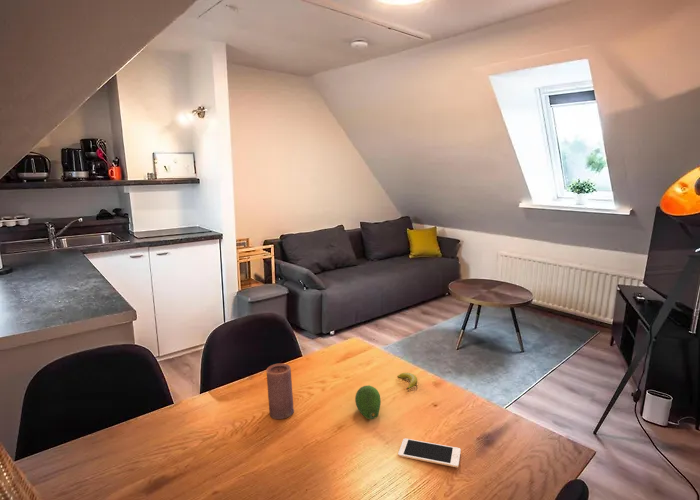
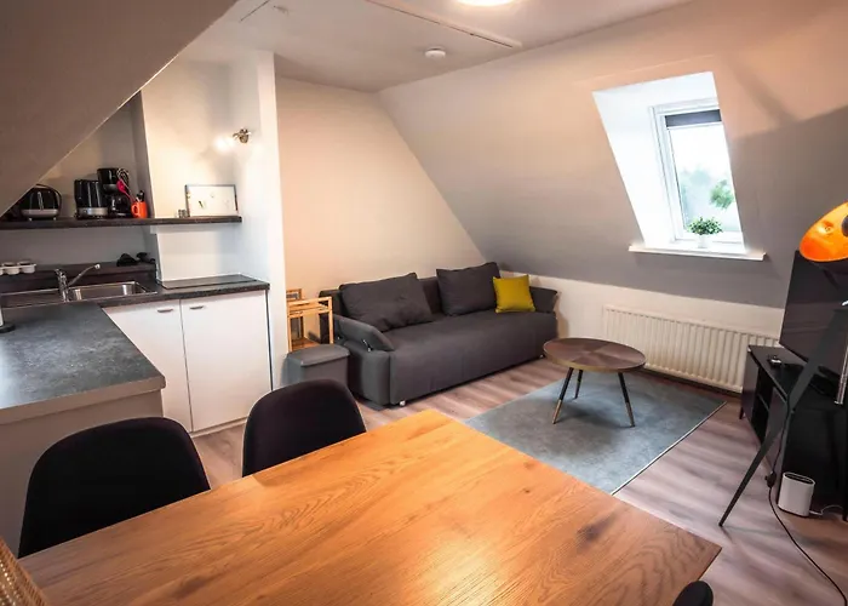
- candle [265,363,295,420]
- cell phone [397,437,462,468]
- fruit [354,384,382,420]
- banana [397,372,418,390]
